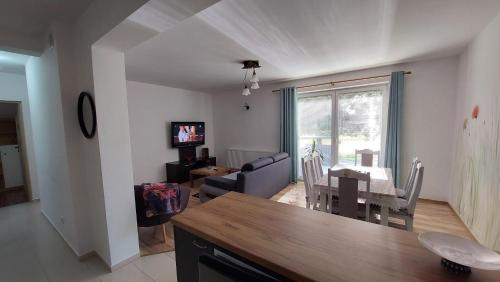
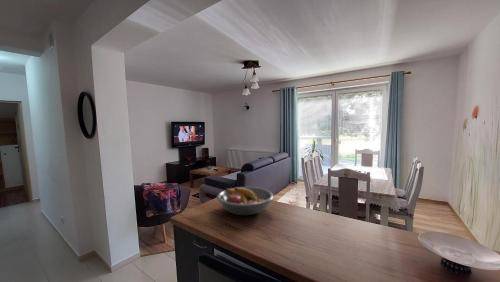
+ fruit bowl [216,186,274,216]
